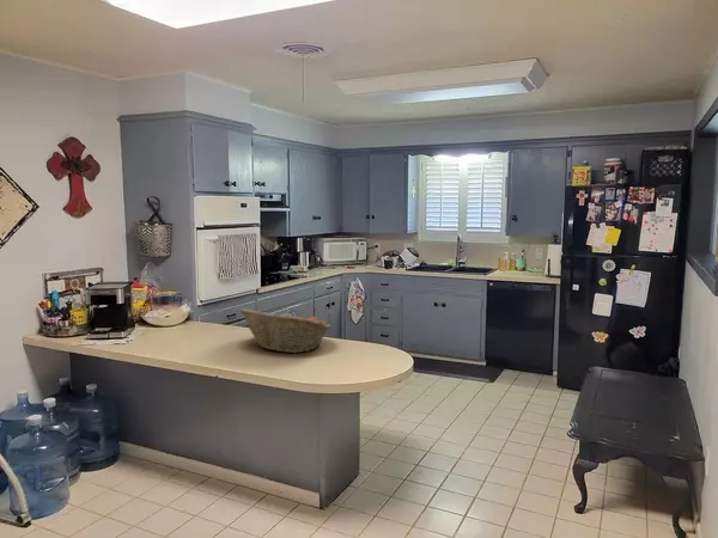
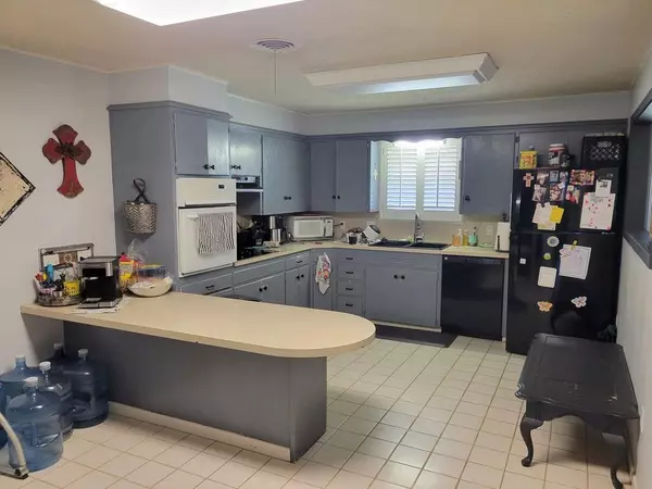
- fruit basket [238,307,333,354]
